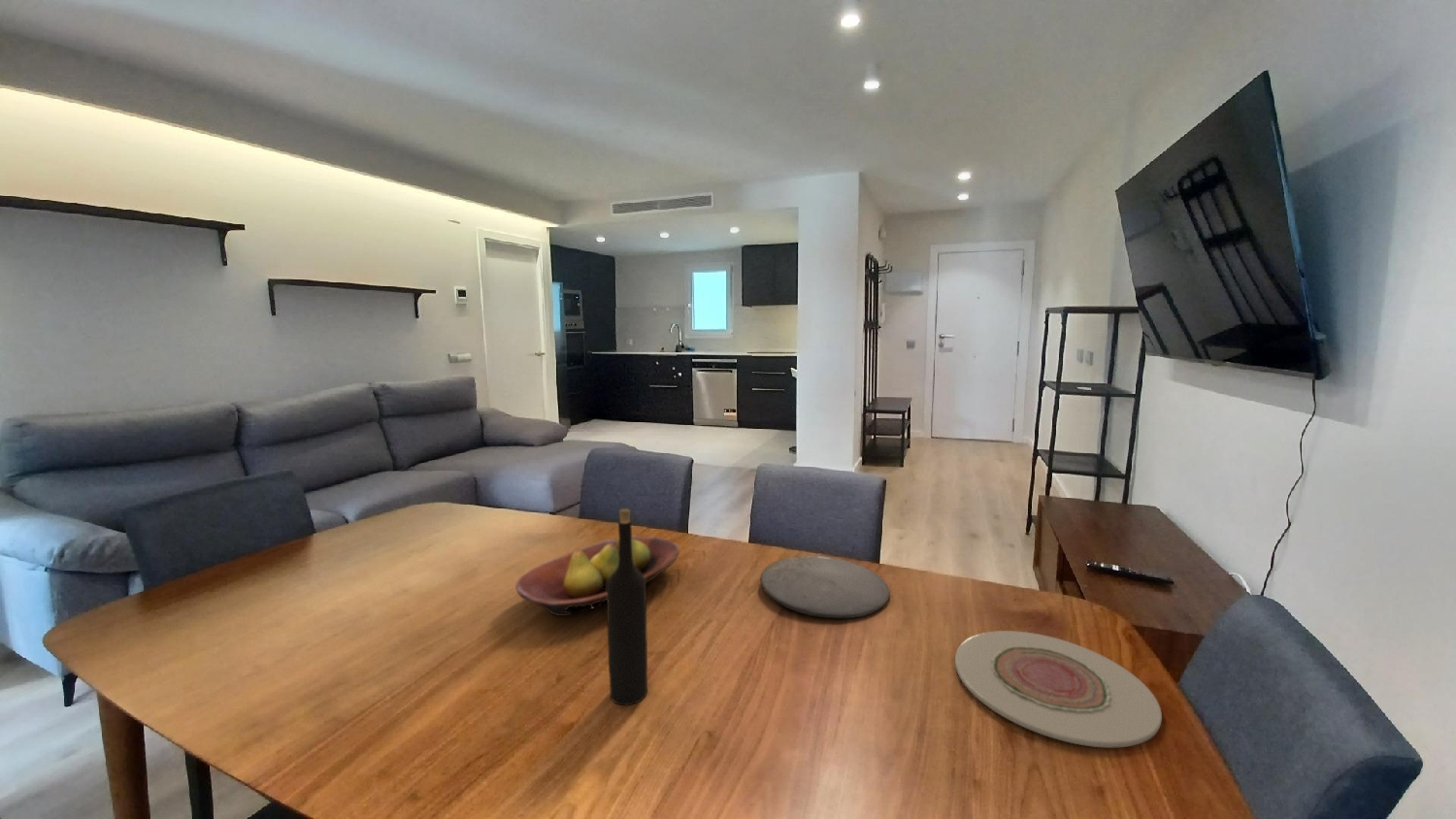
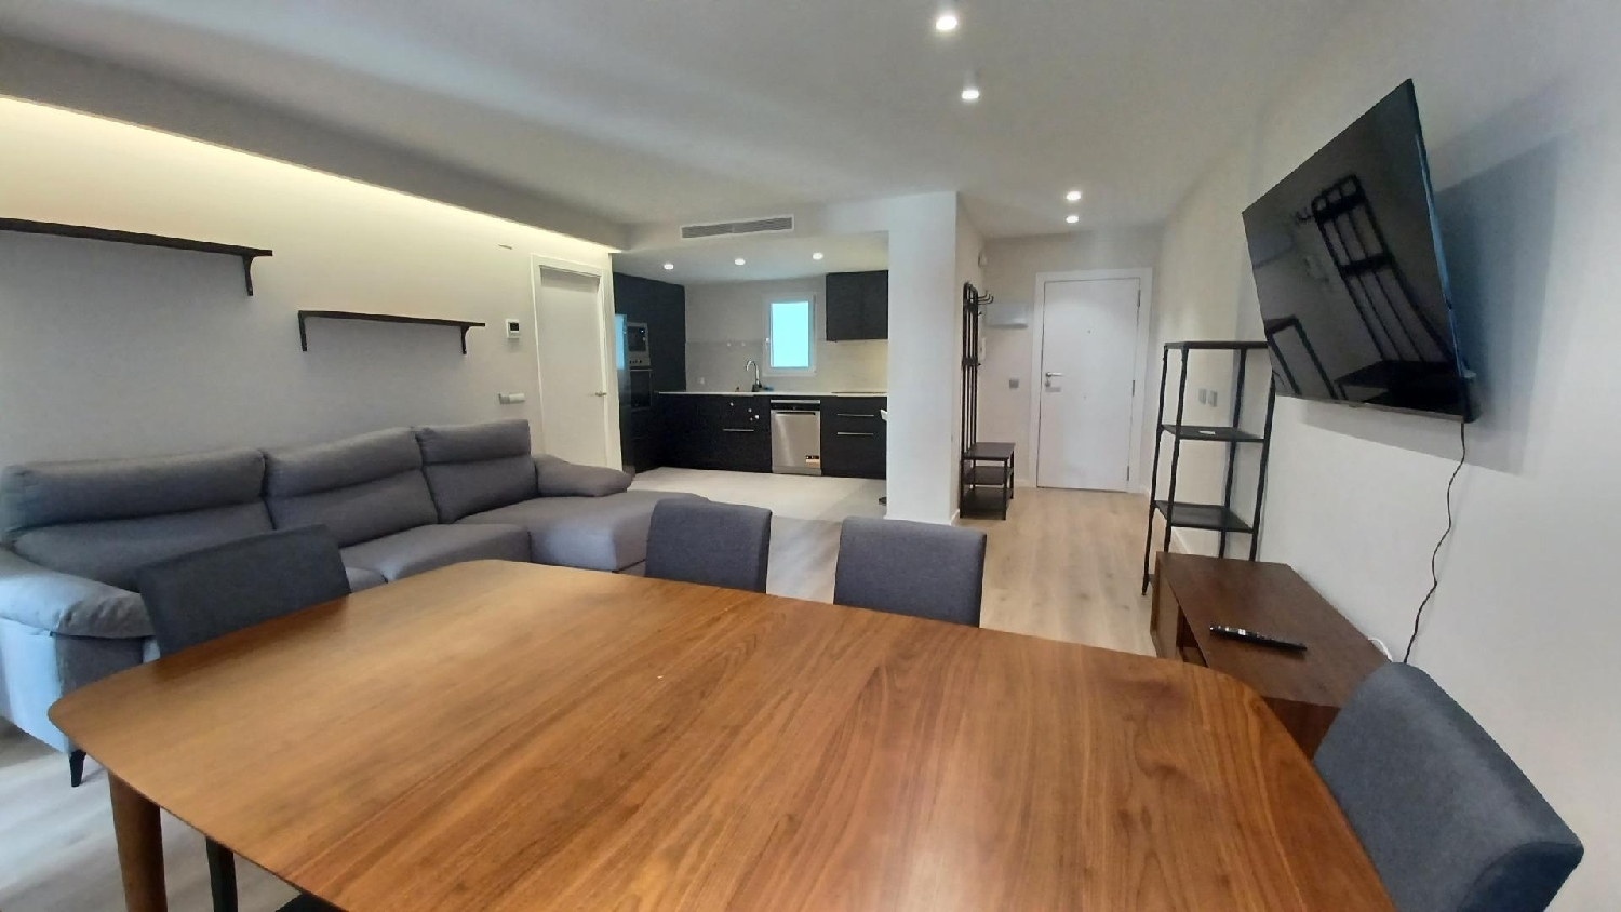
- plate [954,630,1163,748]
- fruit bowl [514,535,680,617]
- plate [759,555,891,619]
- wine bottle [606,508,648,706]
